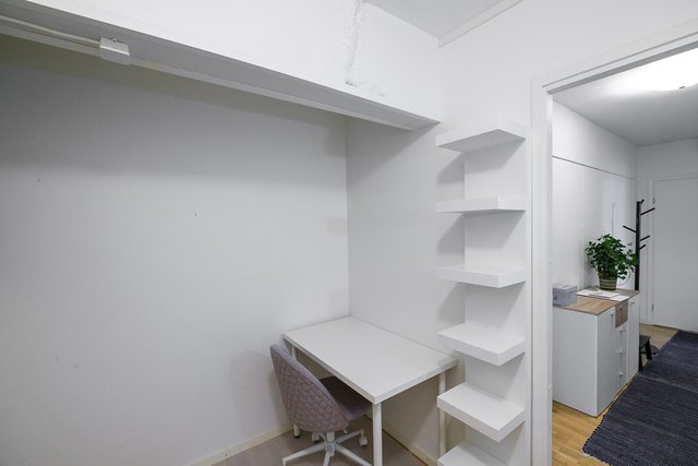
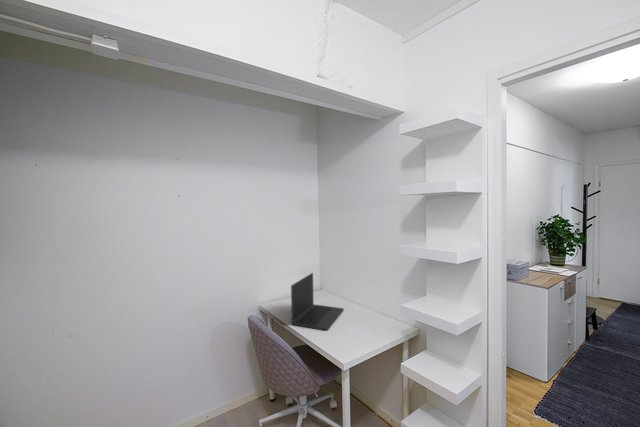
+ laptop [290,272,345,332]
